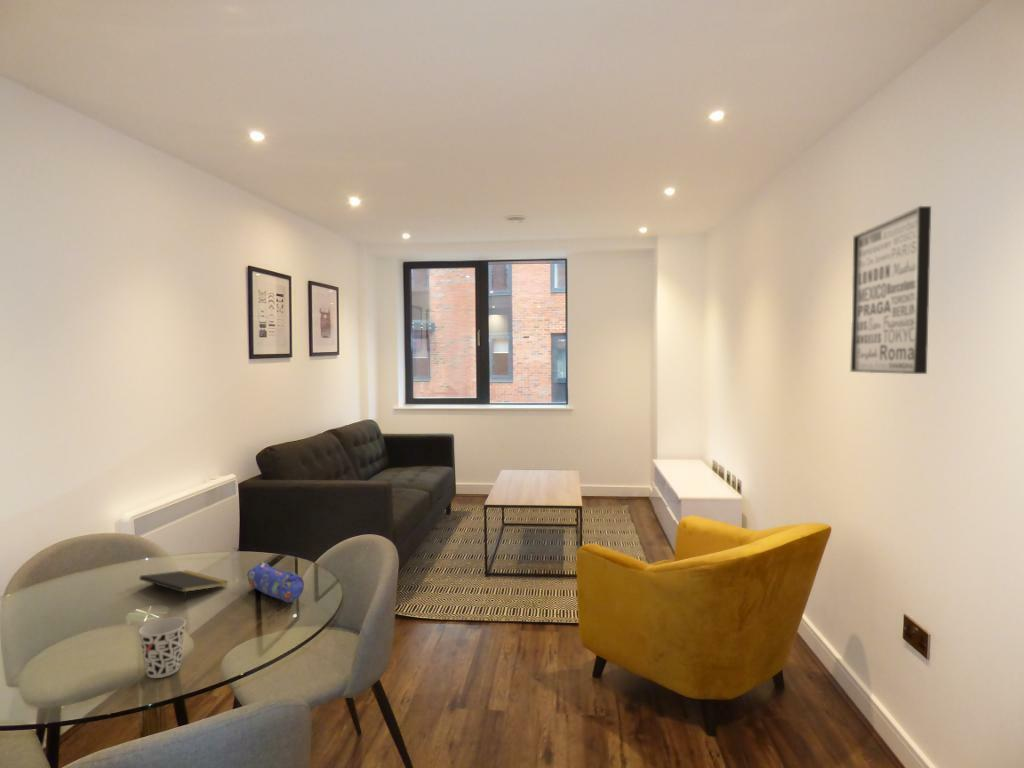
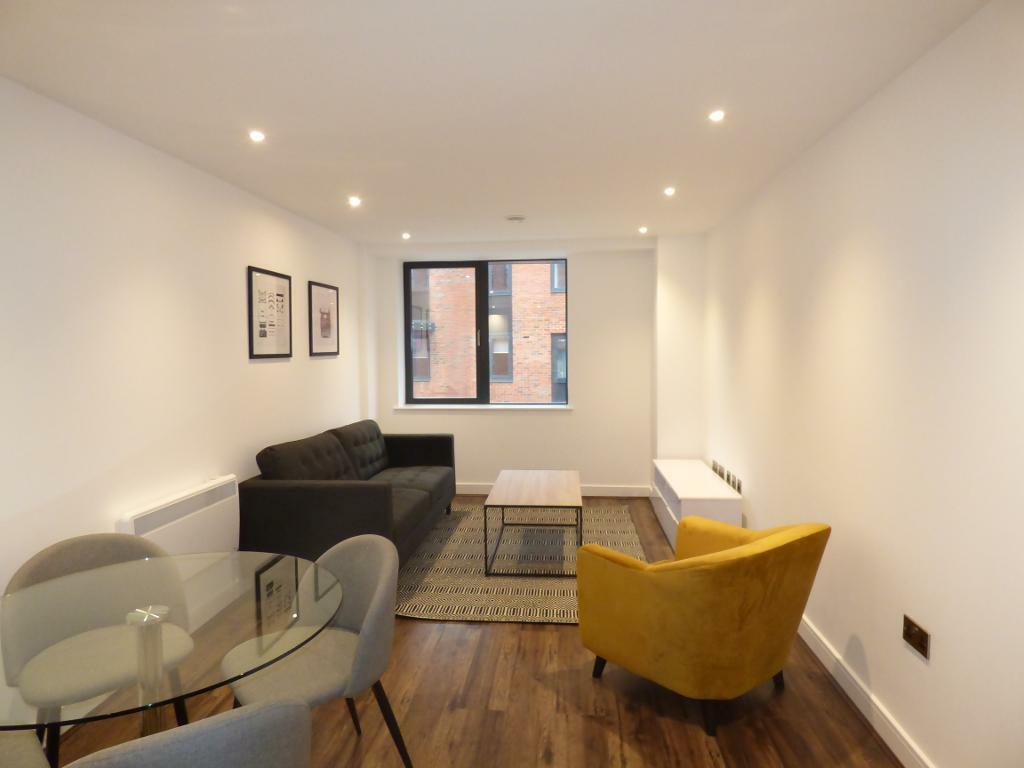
- cup [138,616,187,679]
- pencil case [245,561,305,603]
- notepad [138,569,229,604]
- wall art [849,205,932,375]
